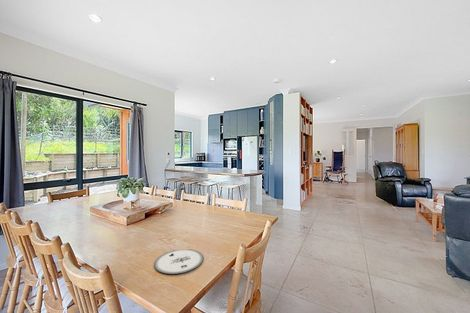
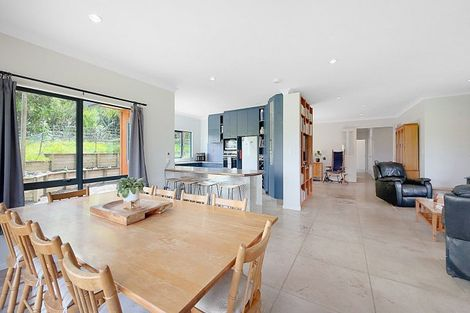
- plate [153,248,204,275]
